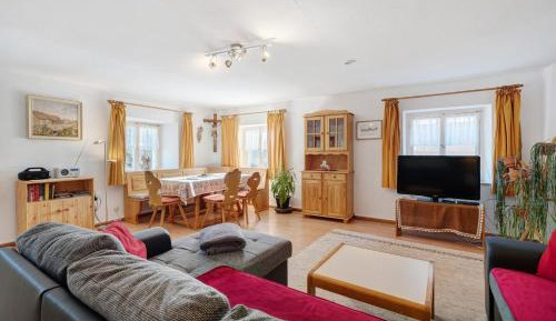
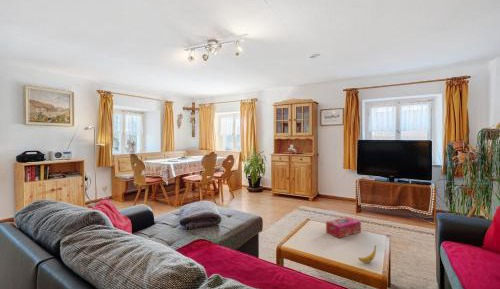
+ tissue box [325,216,362,239]
+ banana [357,244,377,264]
